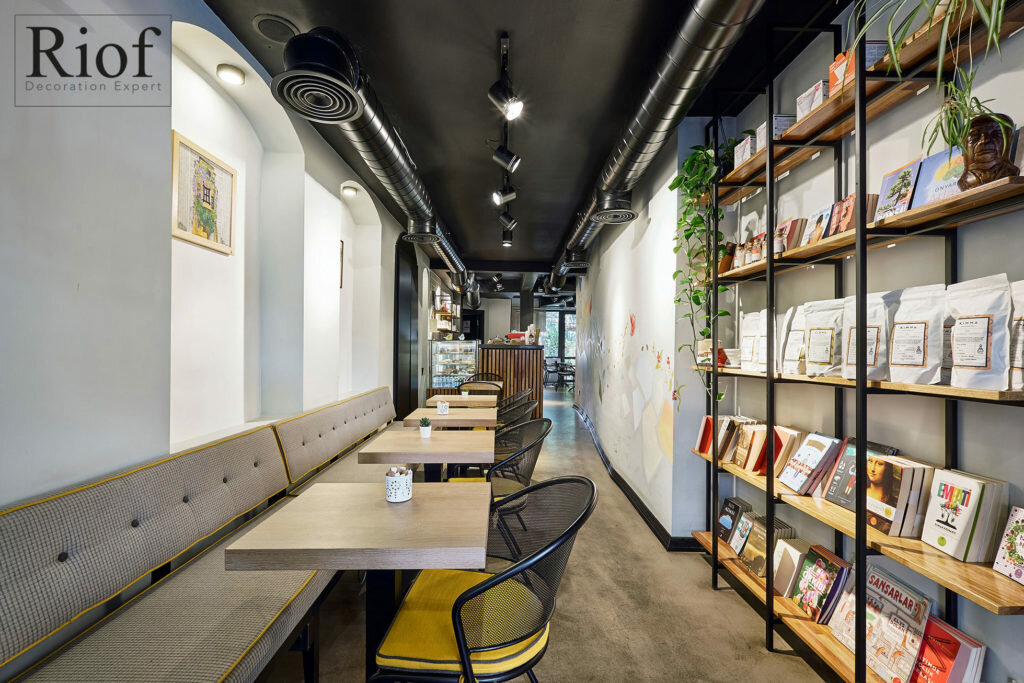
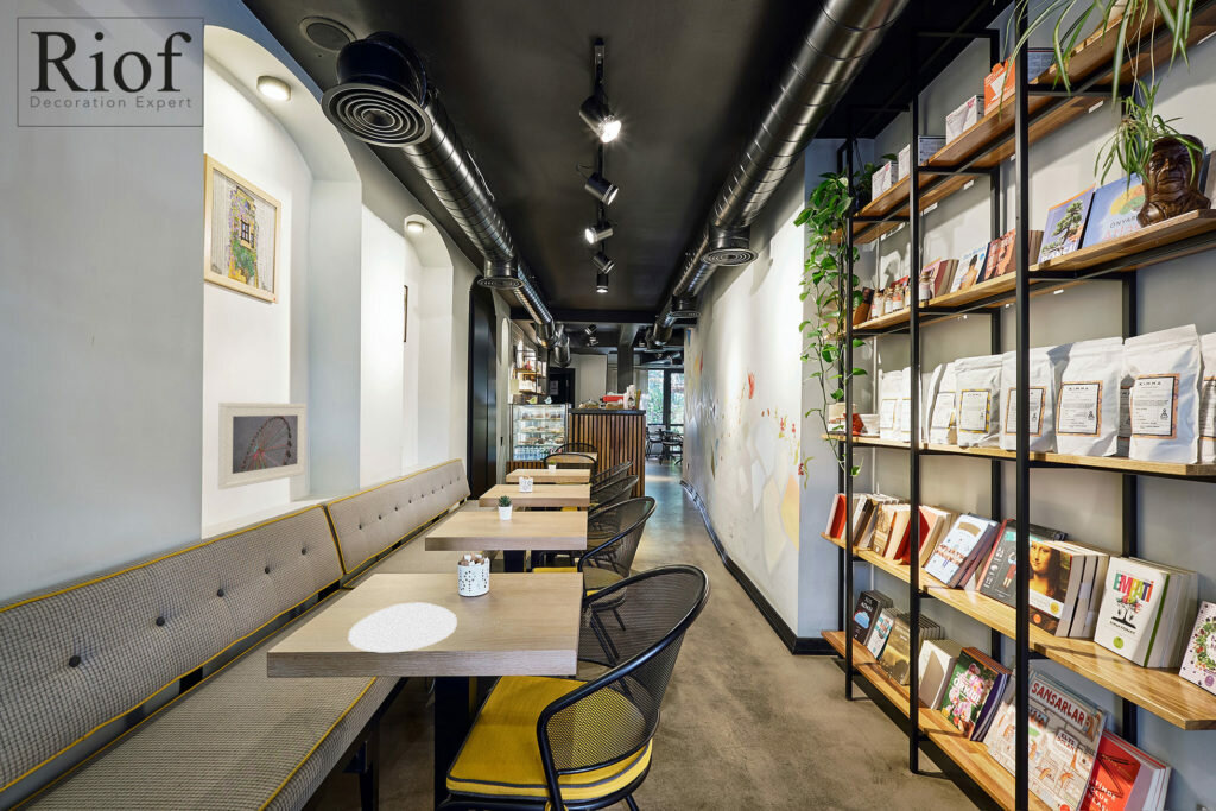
+ plate [347,601,458,654]
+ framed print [217,401,308,490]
